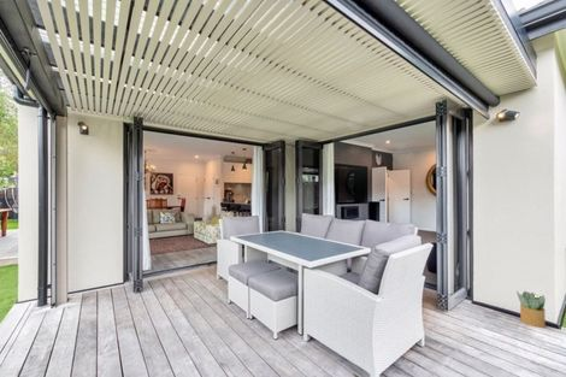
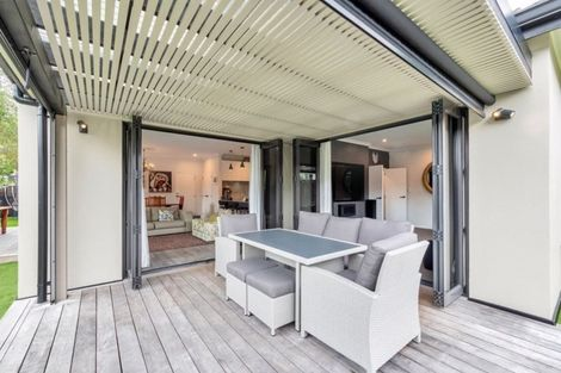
- potted plant [515,290,547,329]
